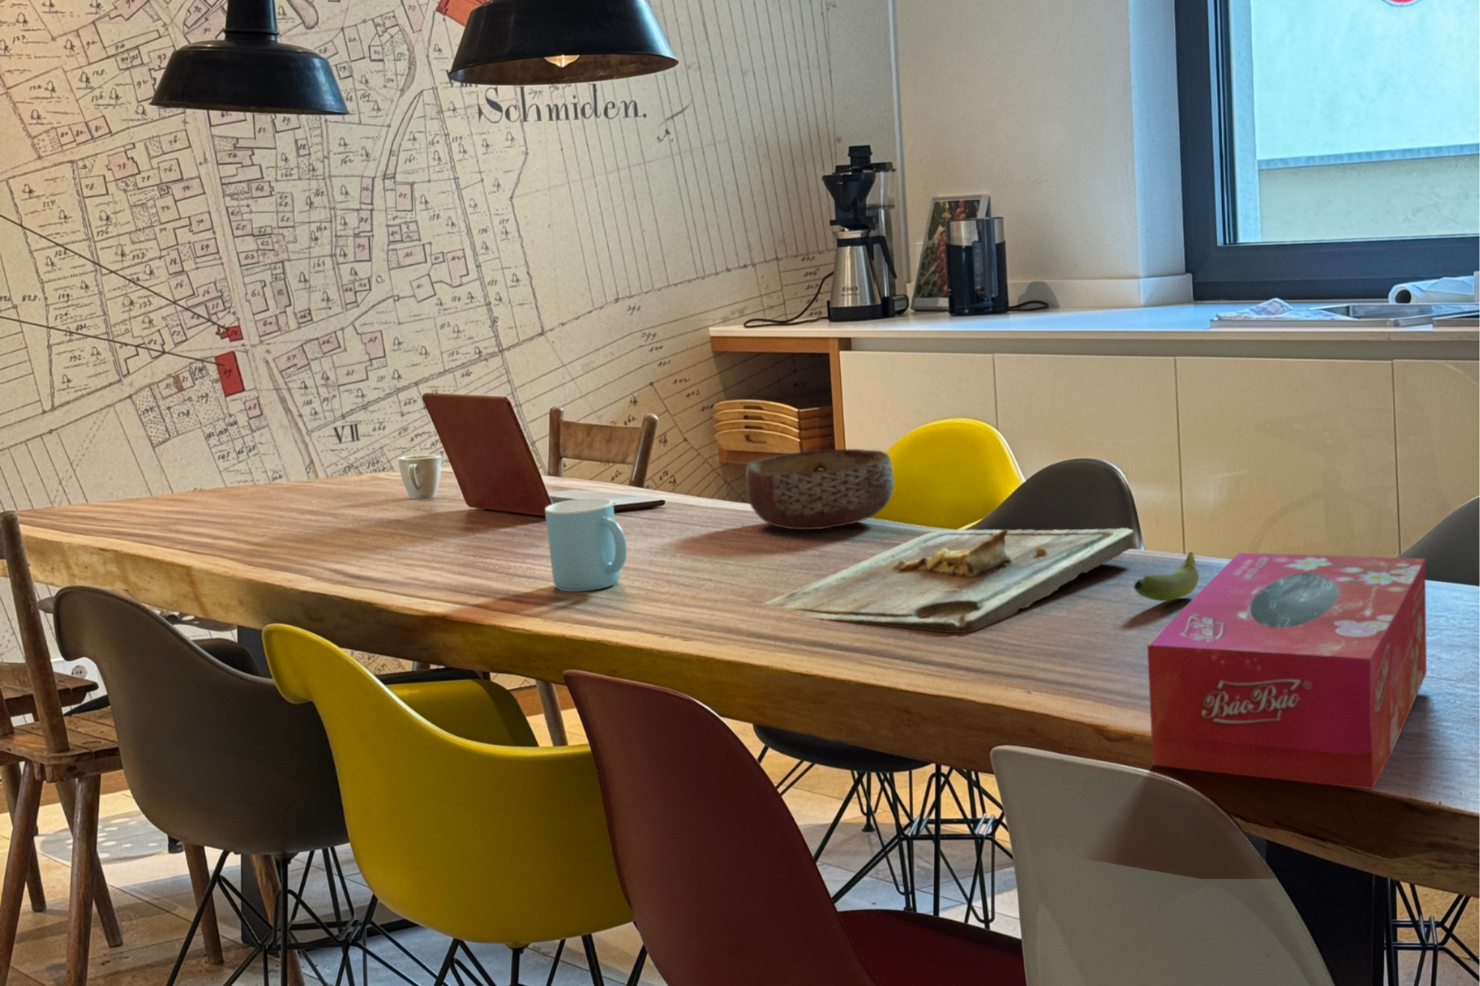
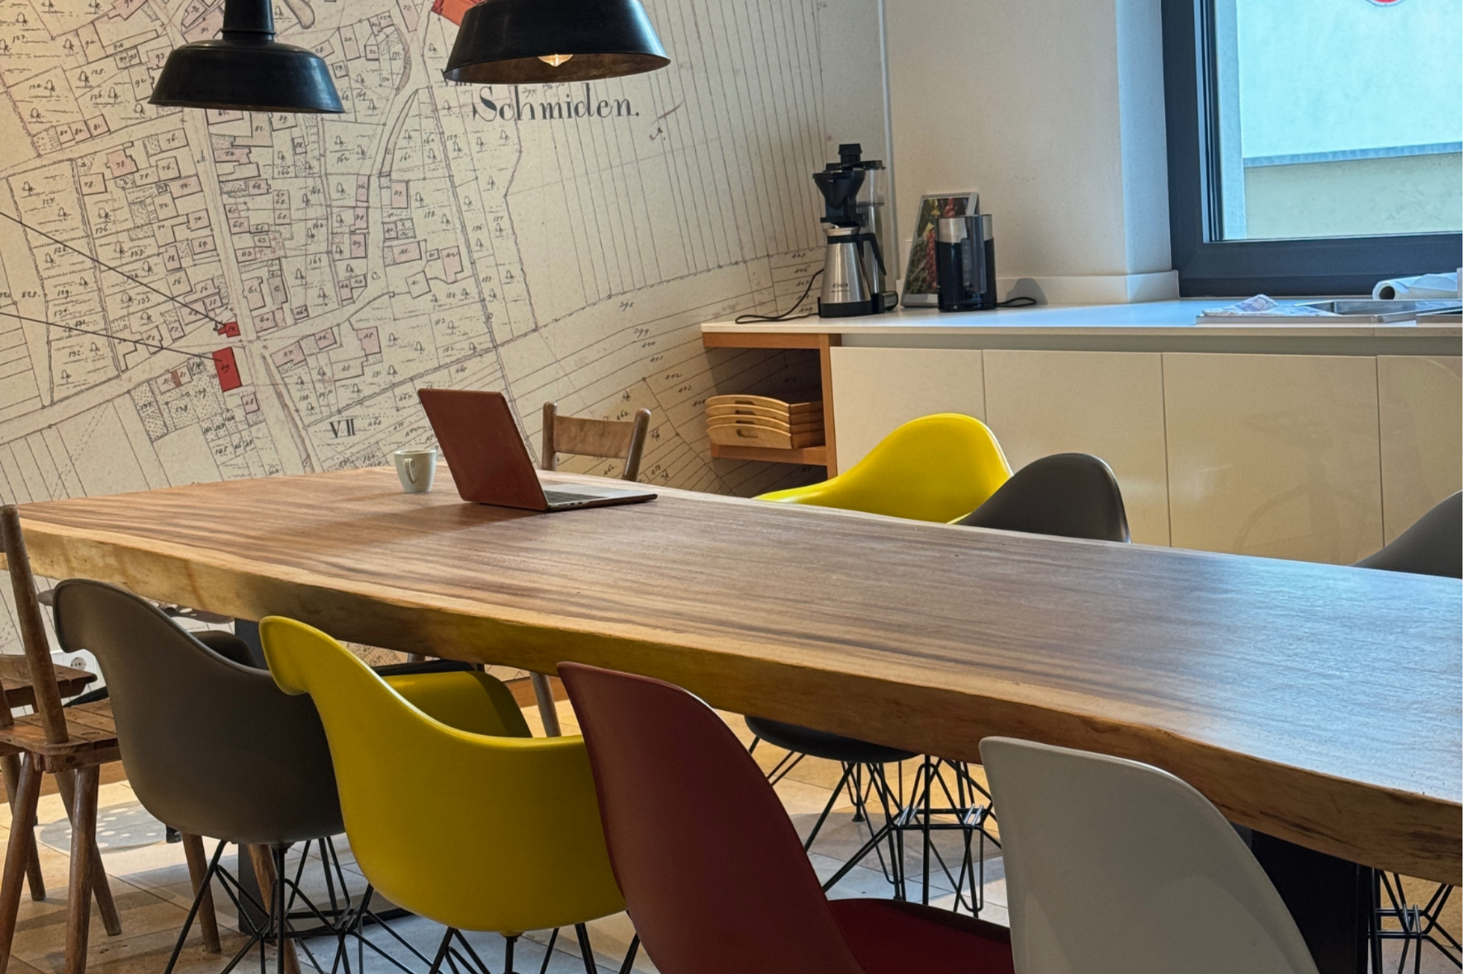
- bowl [745,448,895,530]
- tissue box [1147,551,1427,790]
- cutting board [760,527,1136,634]
- banana [1133,551,1199,602]
- mug [544,497,627,593]
